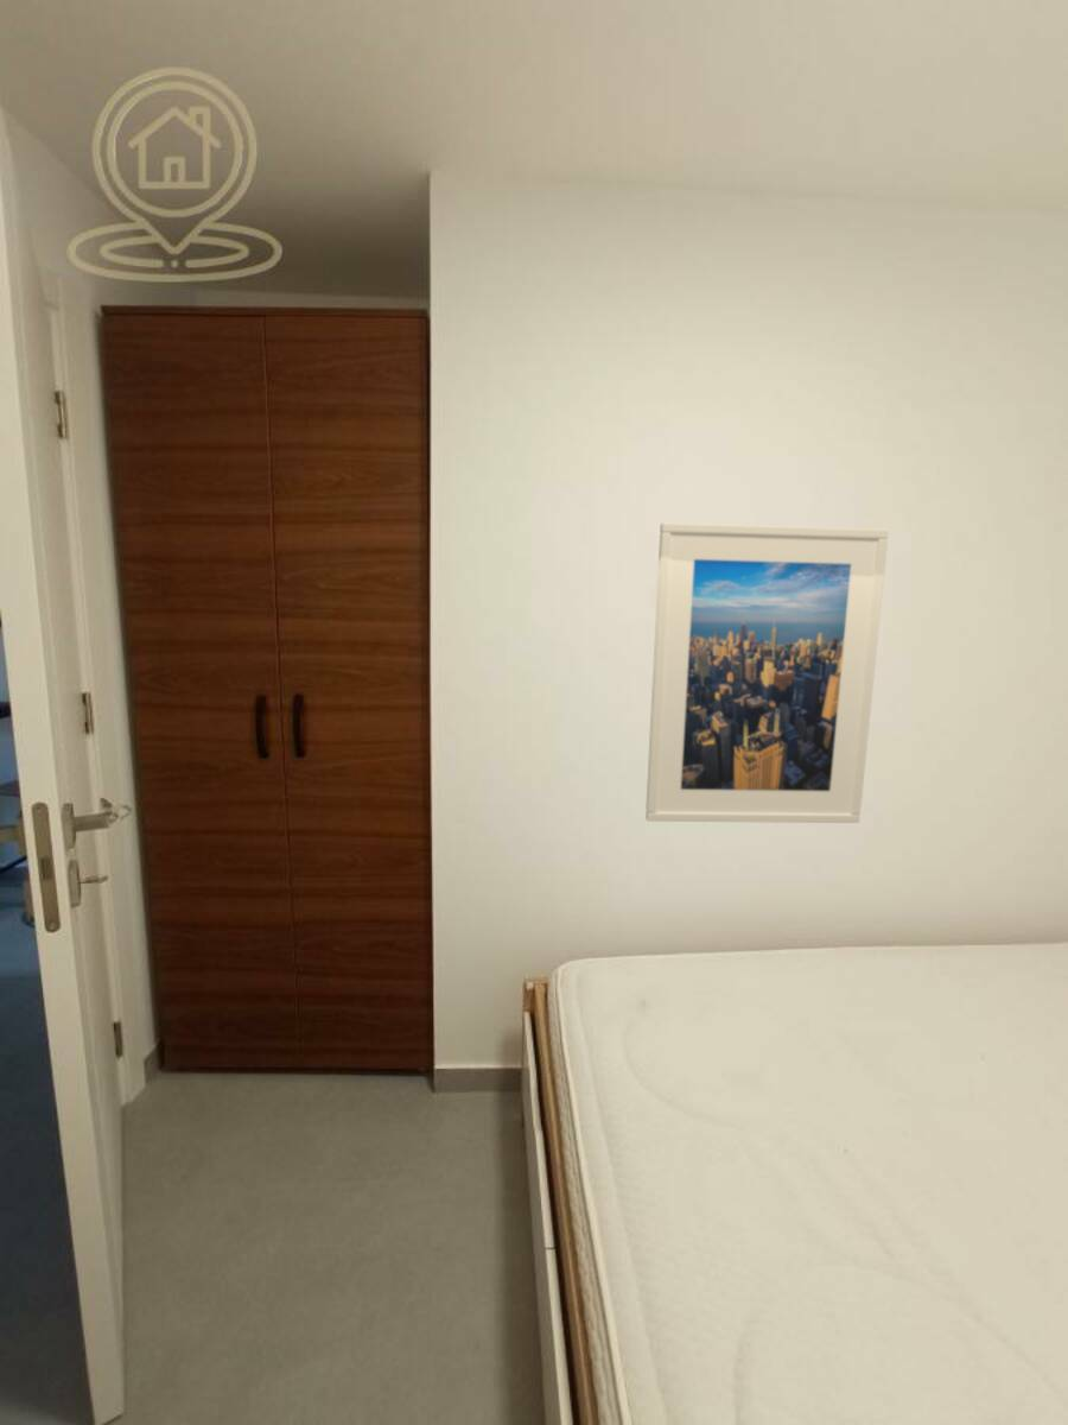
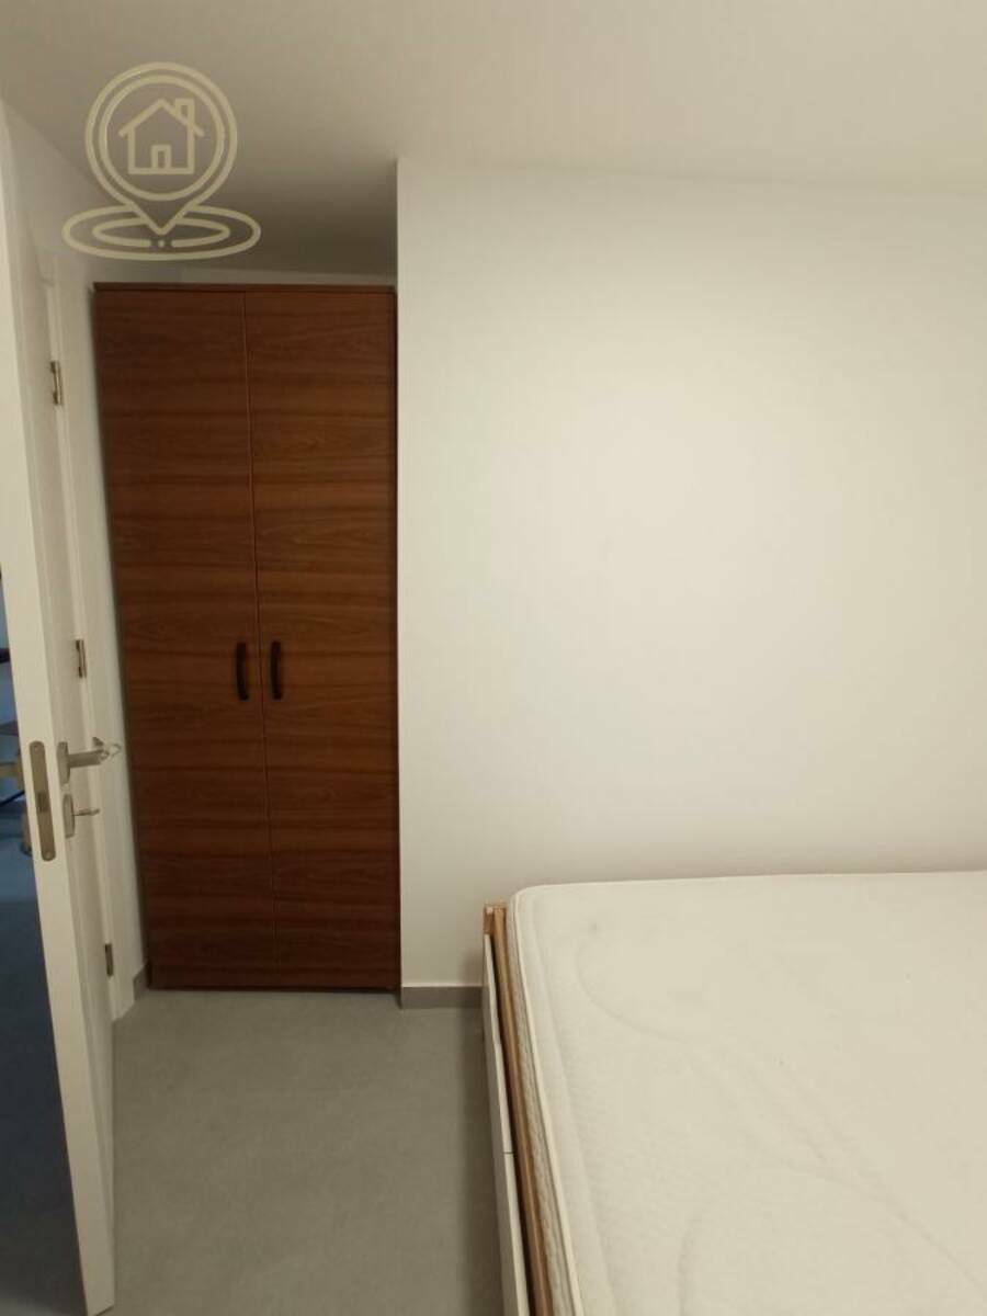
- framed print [644,521,890,824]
